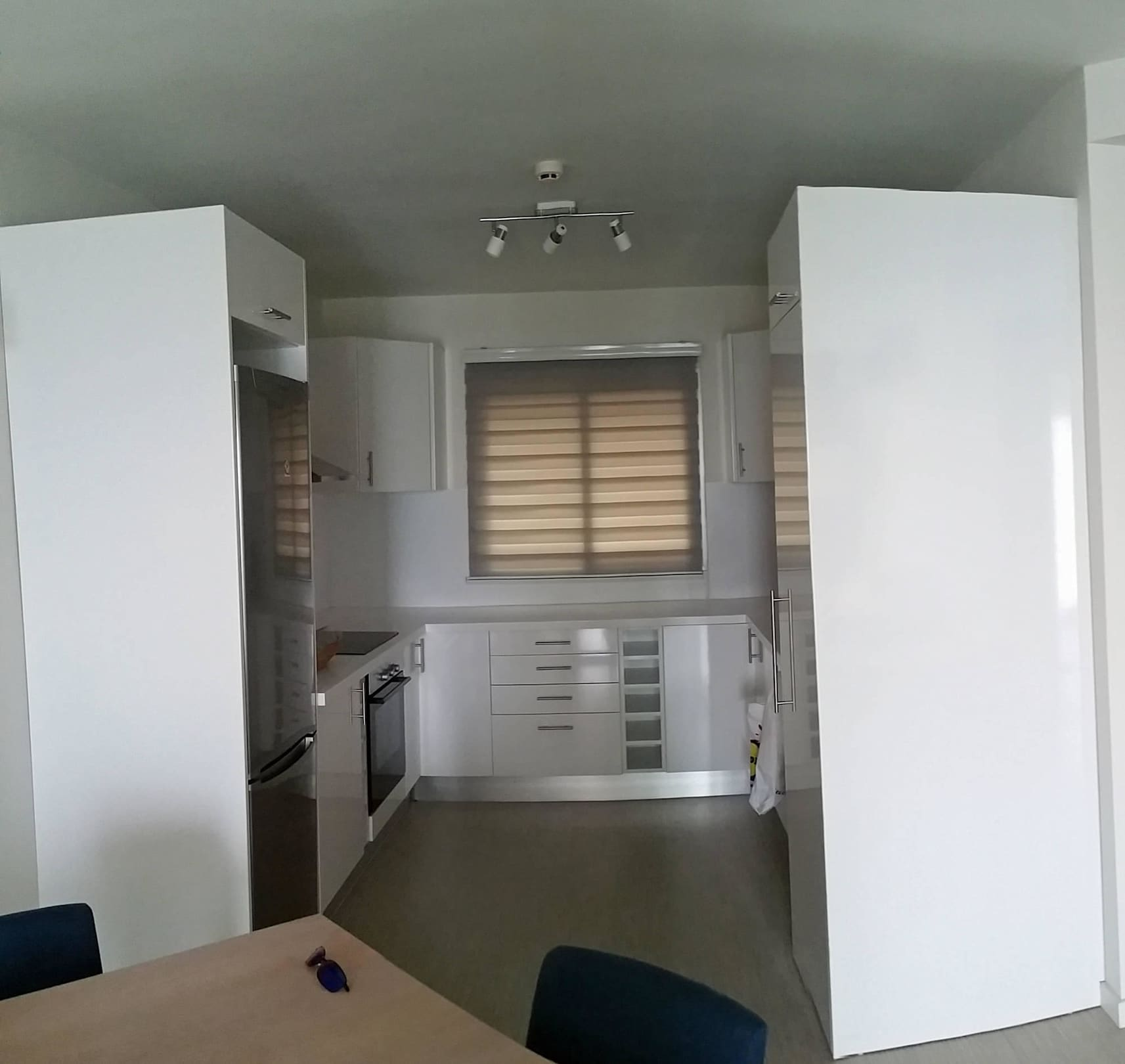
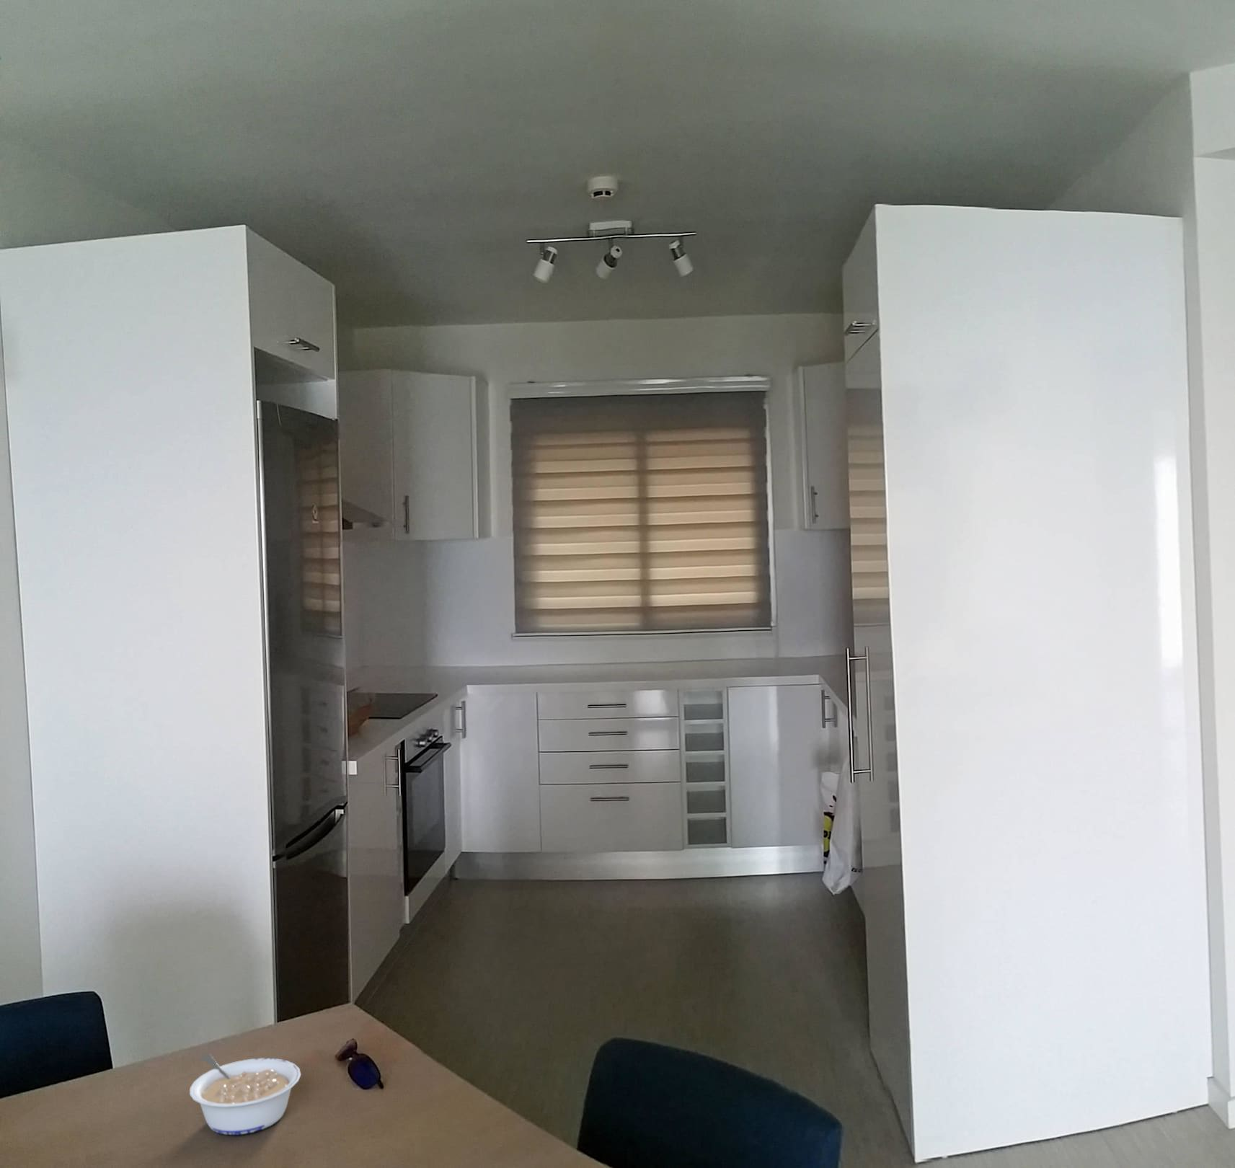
+ legume [189,1053,302,1135]
